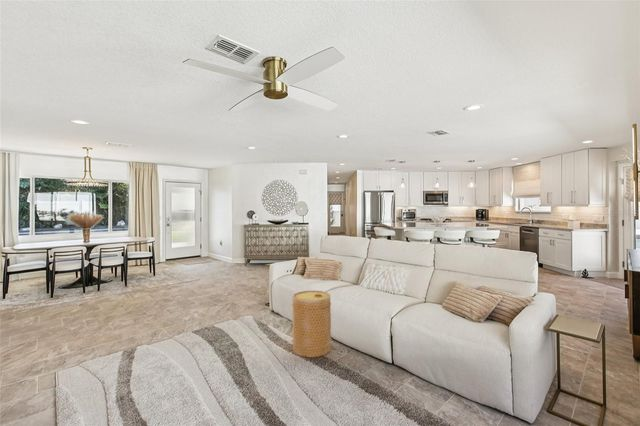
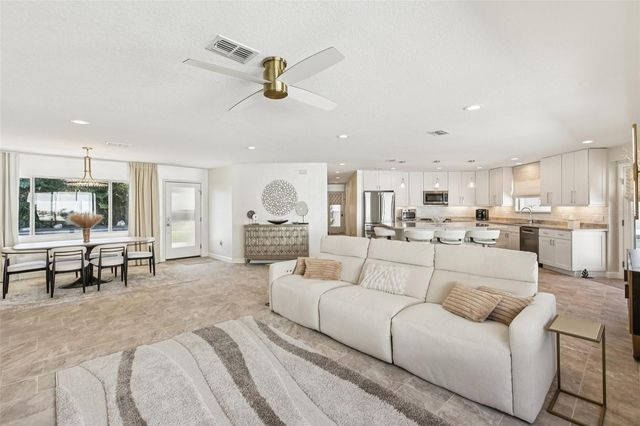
- basket [291,290,332,358]
